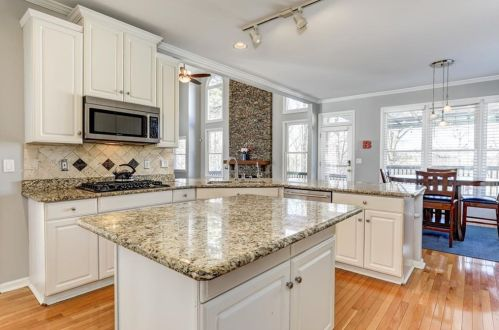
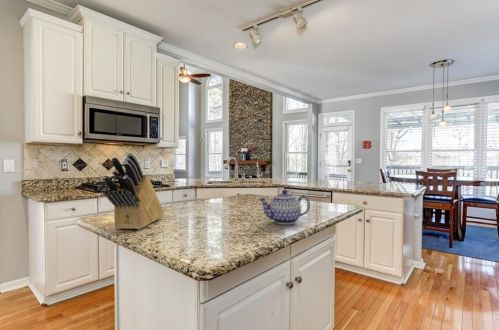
+ teapot [257,189,311,225]
+ knife block [102,152,165,230]
